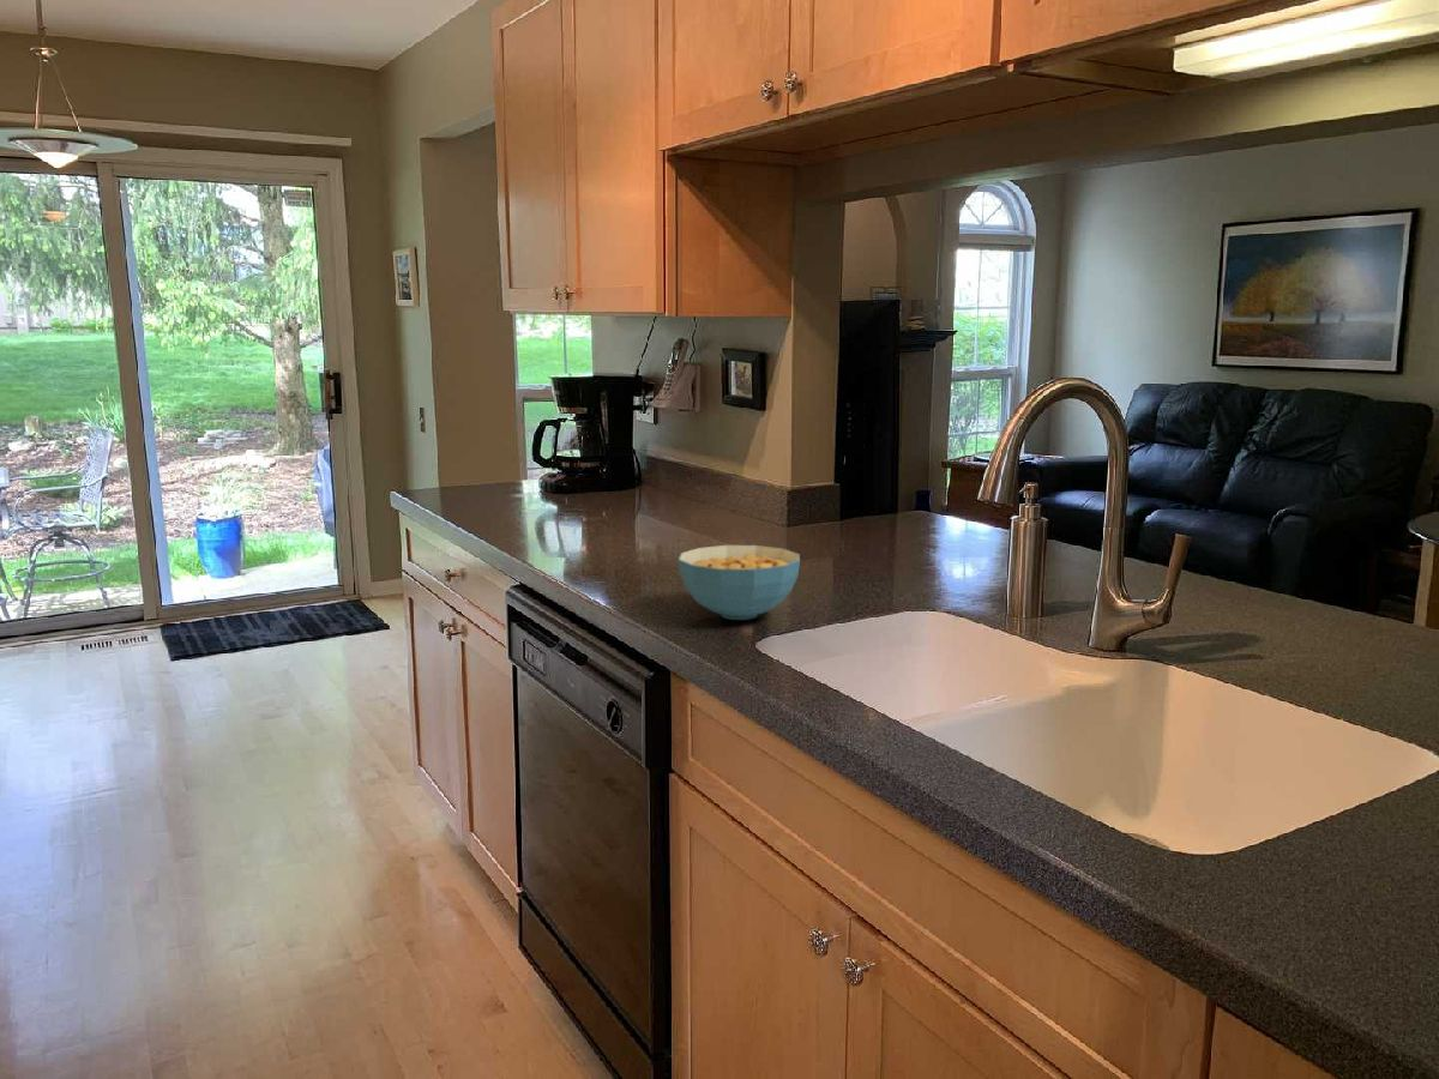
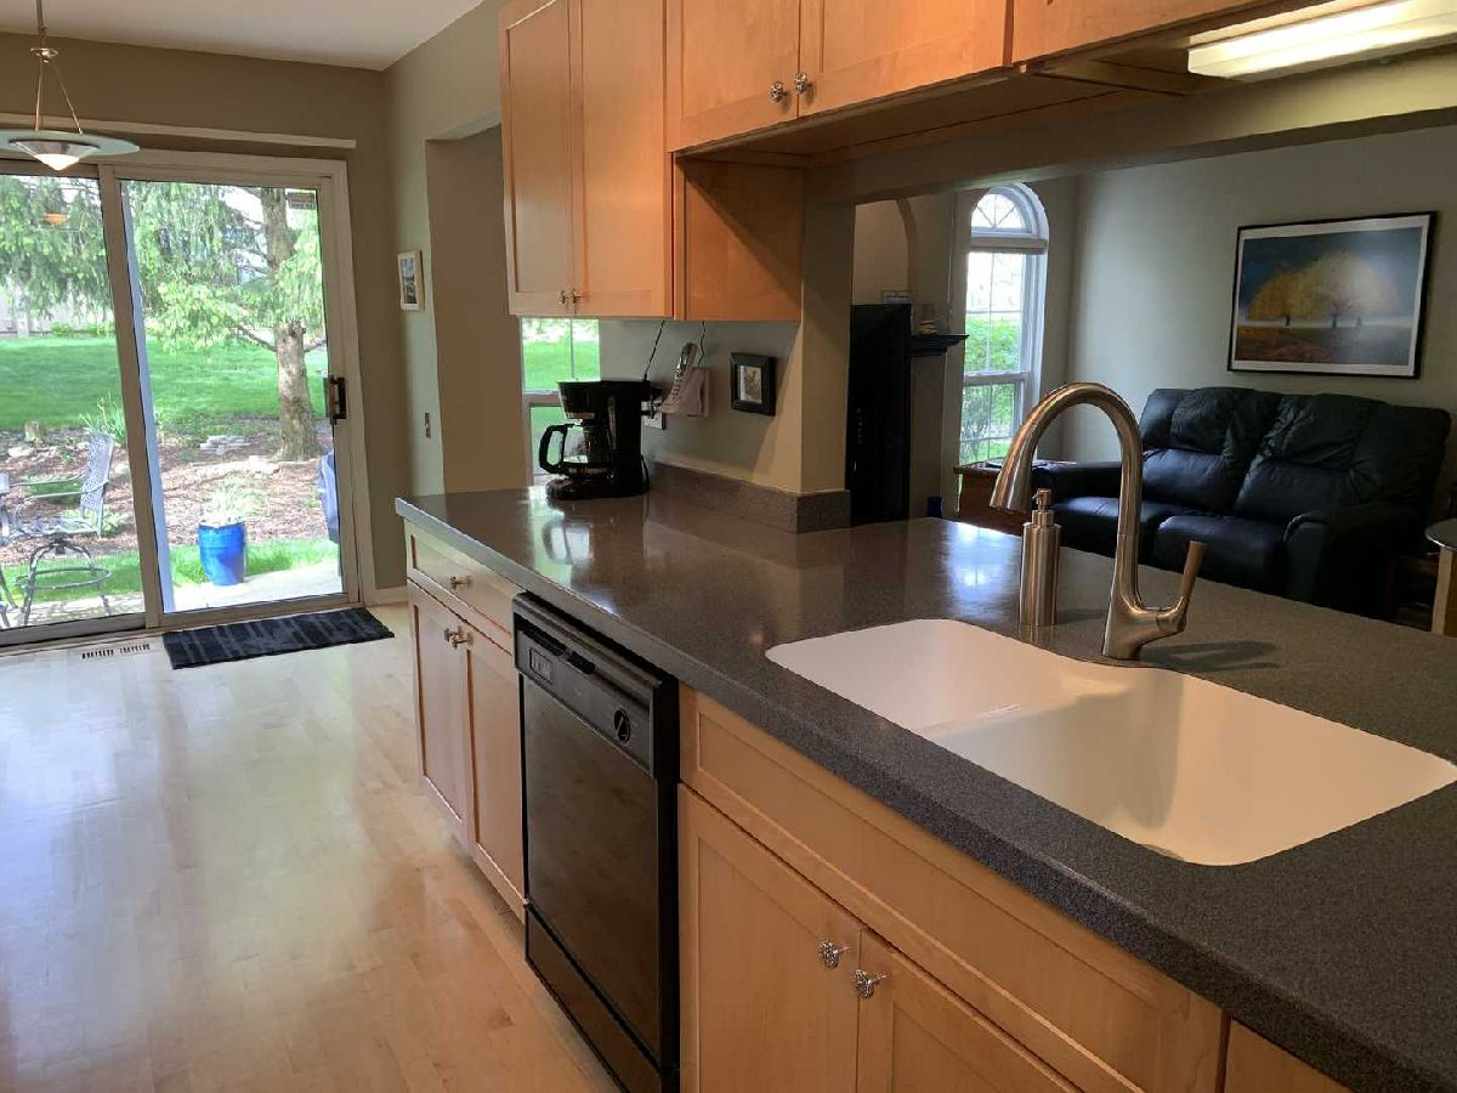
- cereal bowl [678,544,801,621]
